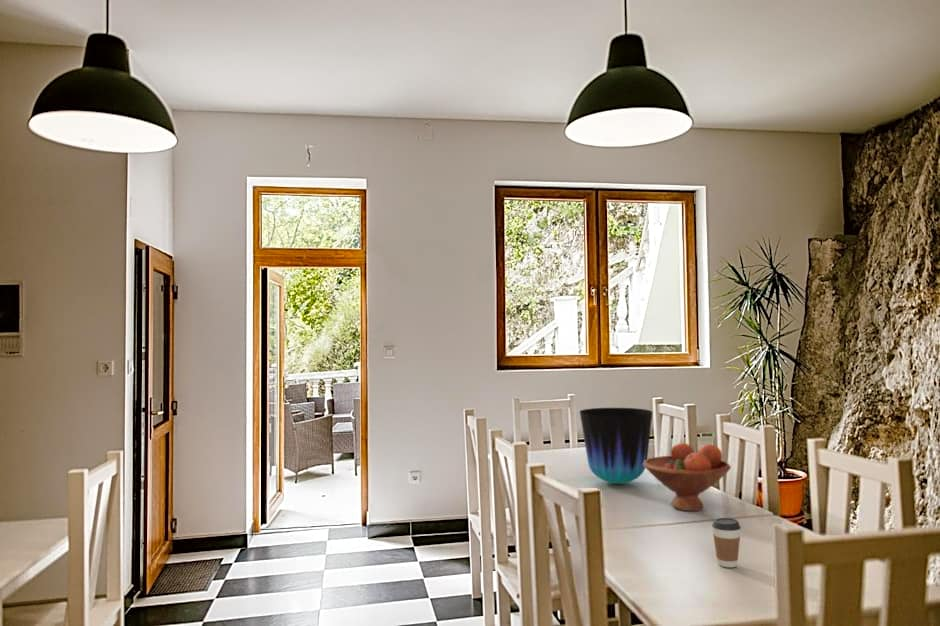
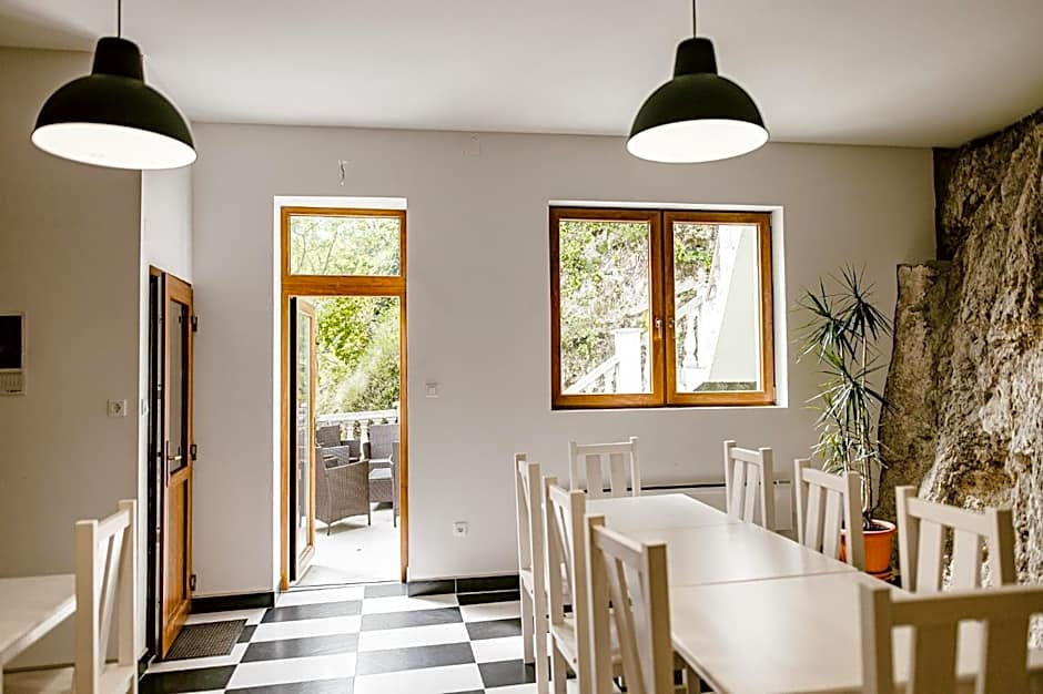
- vase [579,407,653,485]
- fruit bowl [643,442,732,512]
- coffee cup [711,517,742,569]
